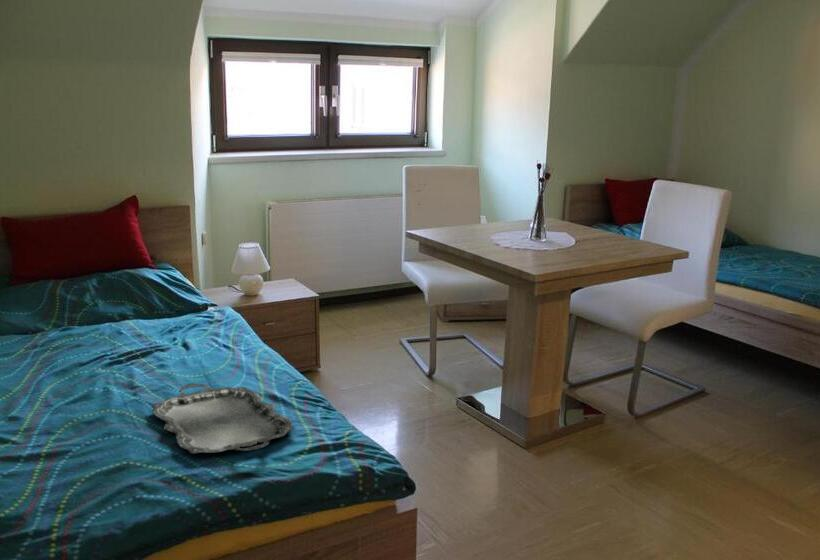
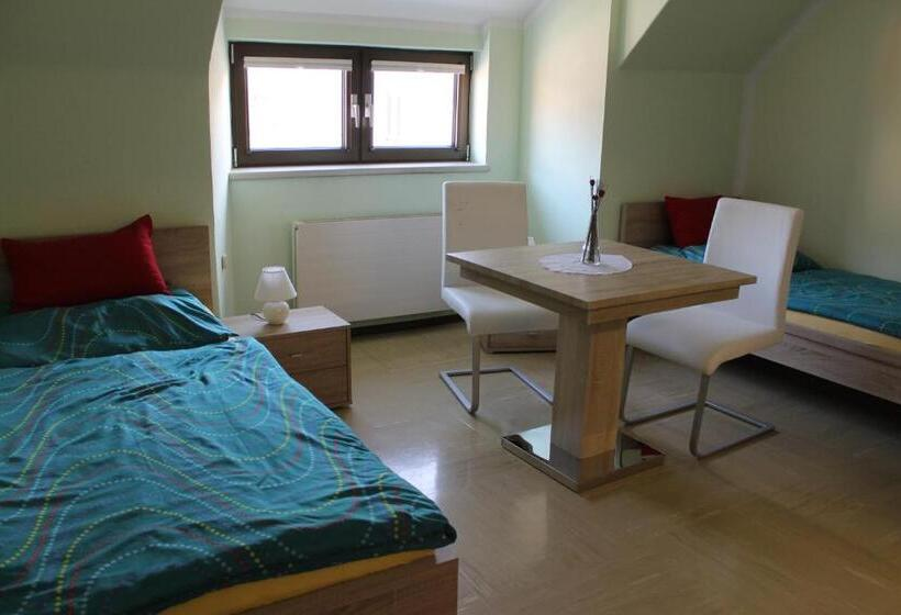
- serving tray [150,382,296,455]
